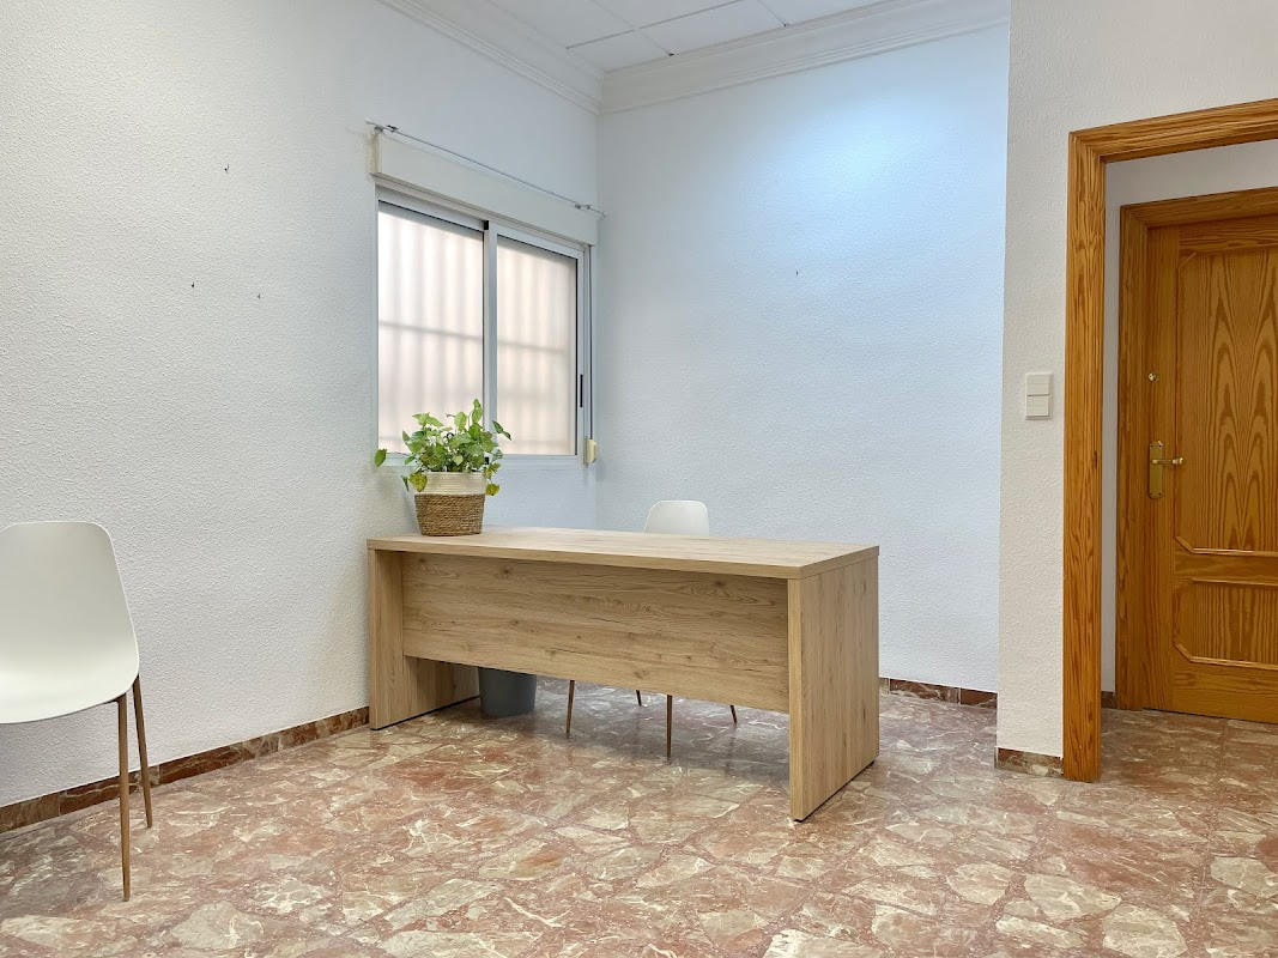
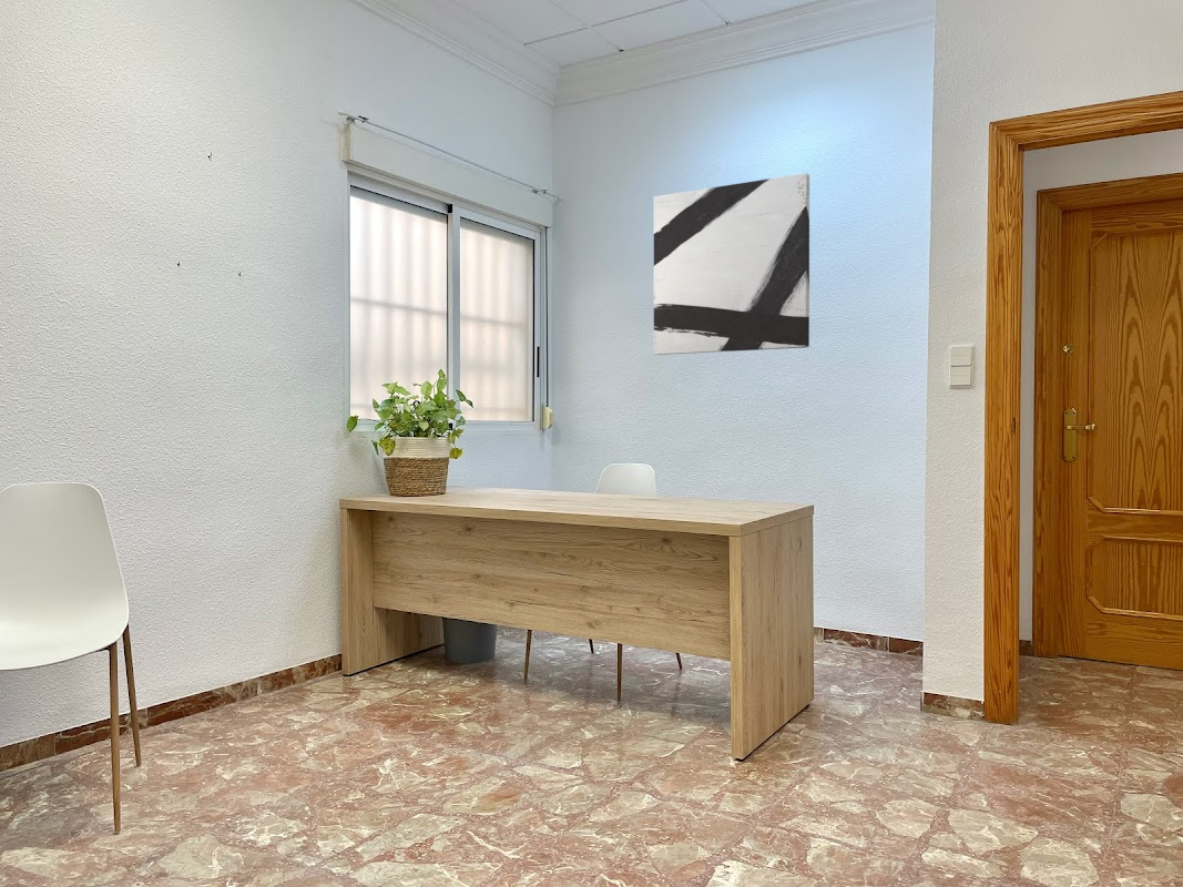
+ wall art [653,172,810,356]
